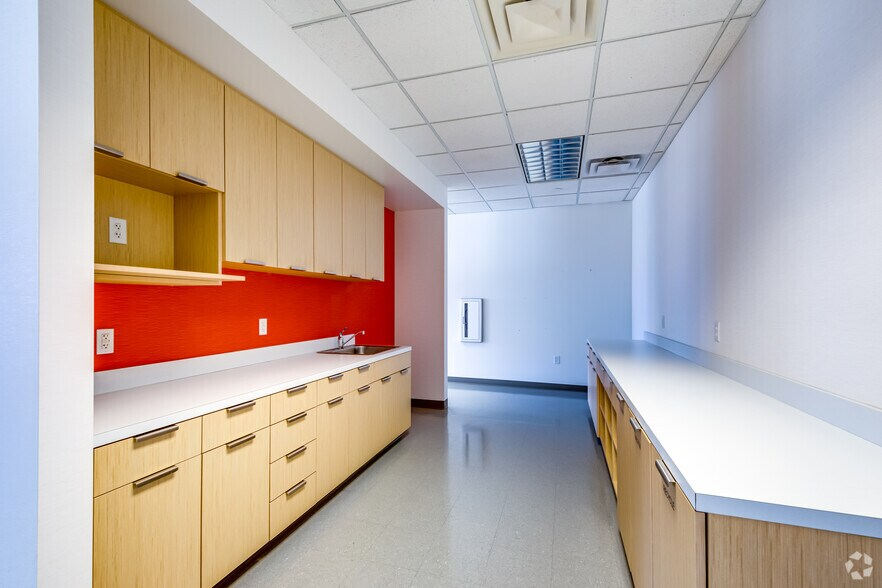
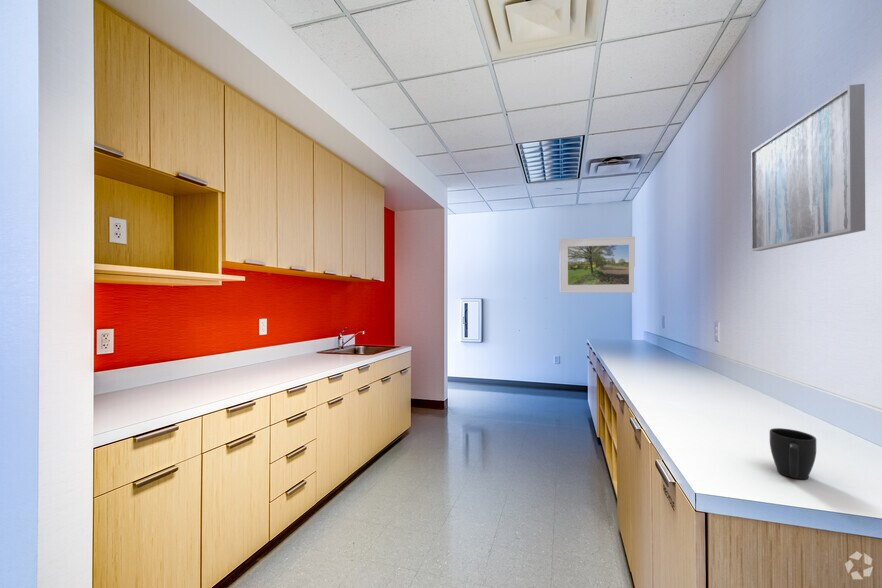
+ wall art [750,83,866,252]
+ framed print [559,235,636,294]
+ mug [769,427,817,480]
